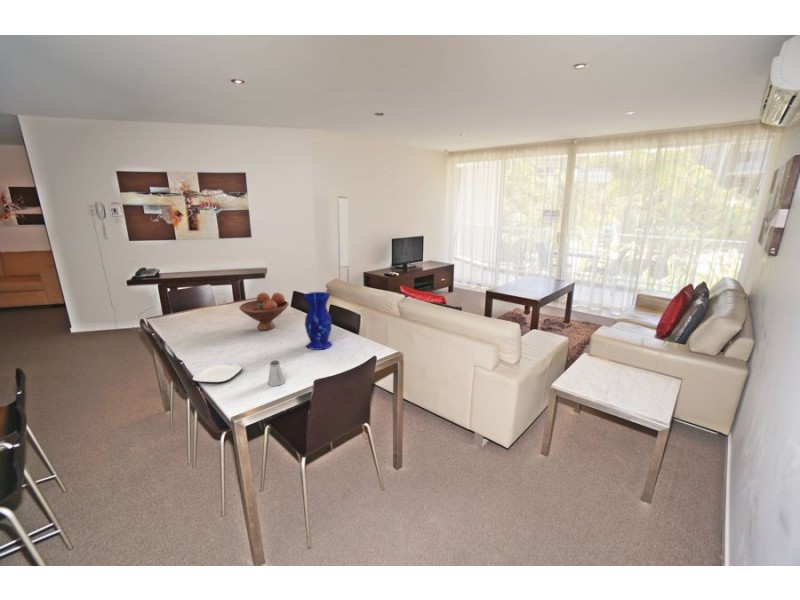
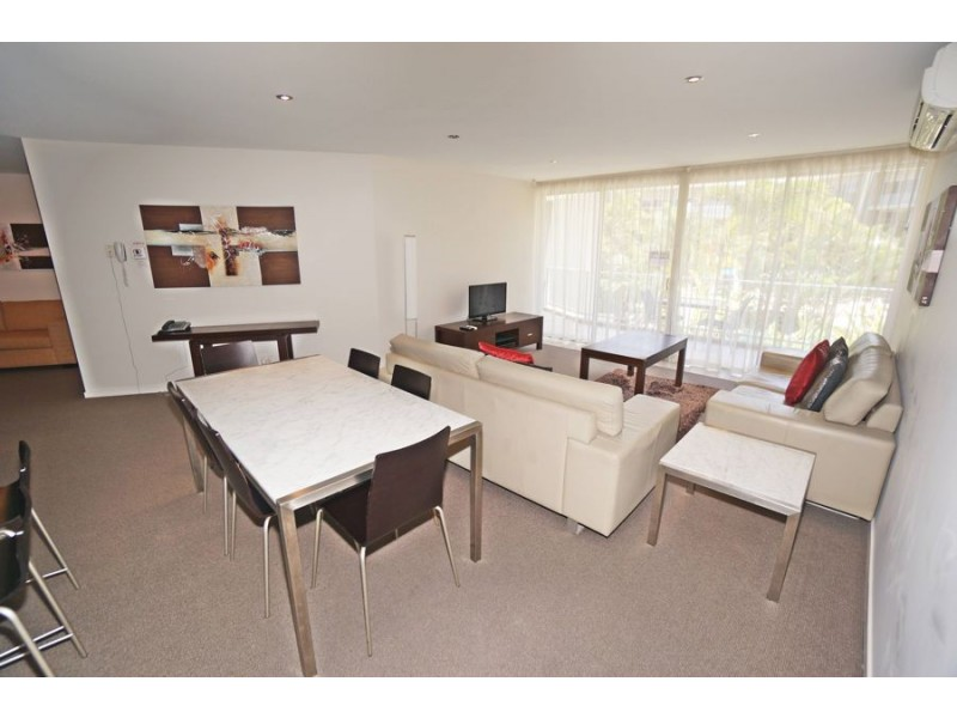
- vase [303,291,333,351]
- saltshaker [267,359,286,387]
- plate [192,363,243,383]
- fruit bowl [238,292,290,331]
